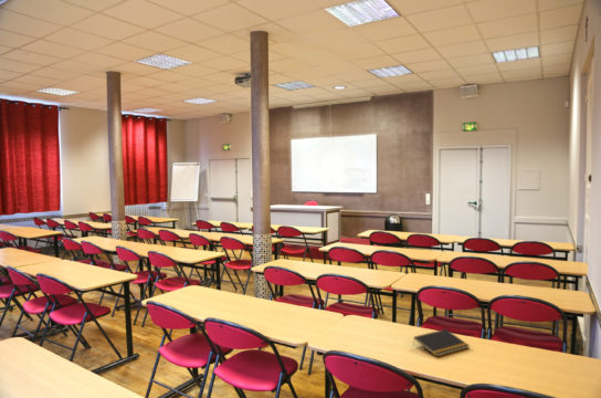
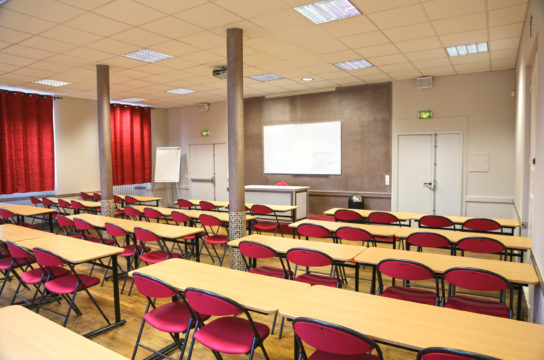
- notepad [412,328,471,358]
